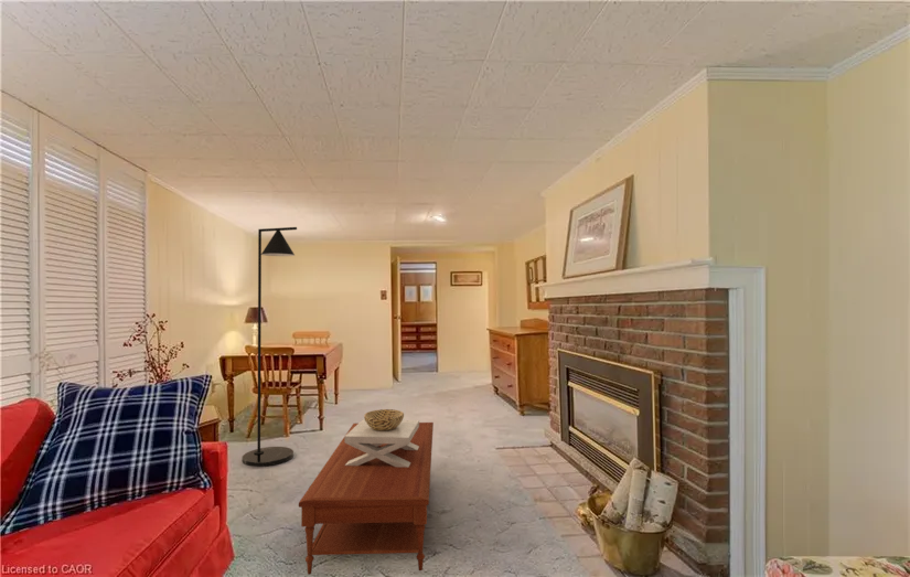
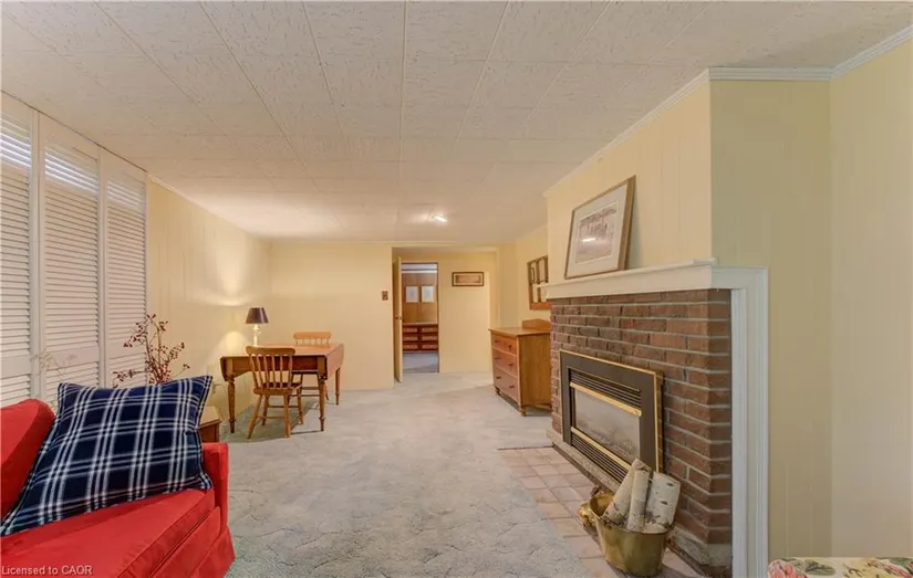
- coffee table [298,421,435,576]
- decorative bowl [344,408,420,468]
- floor lamp [240,226,298,468]
